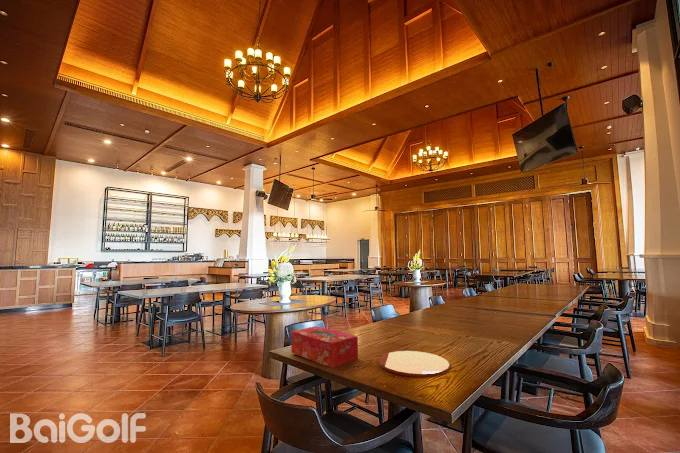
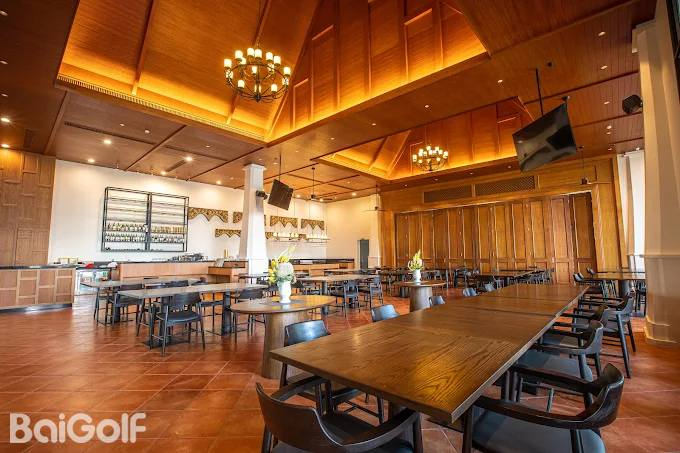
- plate [378,350,451,378]
- tissue box [291,325,359,369]
